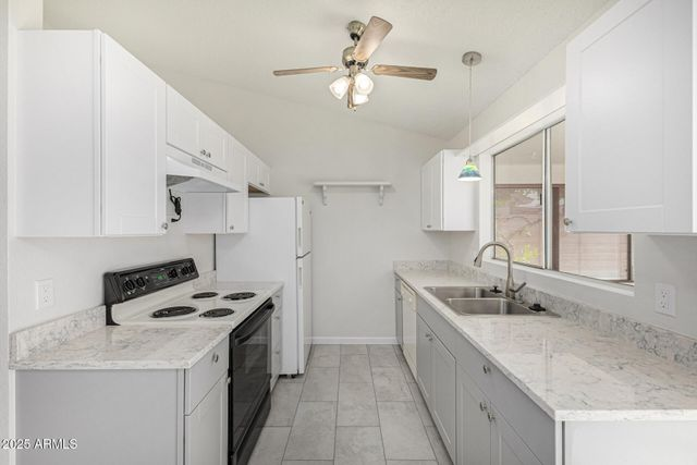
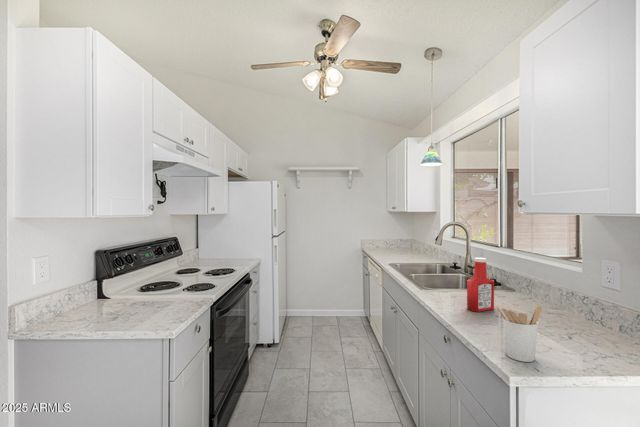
+ soap bottle [466,257,495,313]
+ utensil holder [495,305,543,363]
